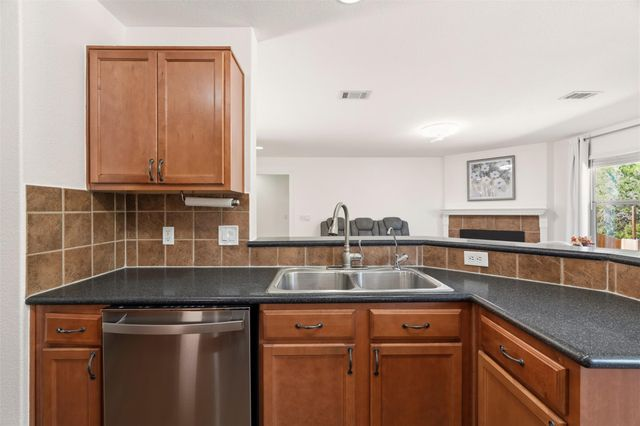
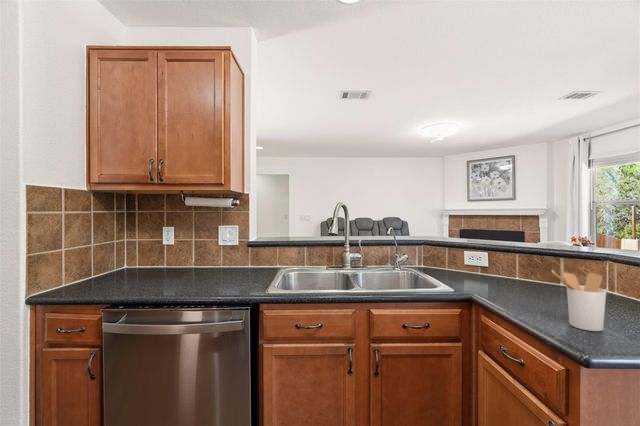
+ utensil holder [550,269,607,332]
